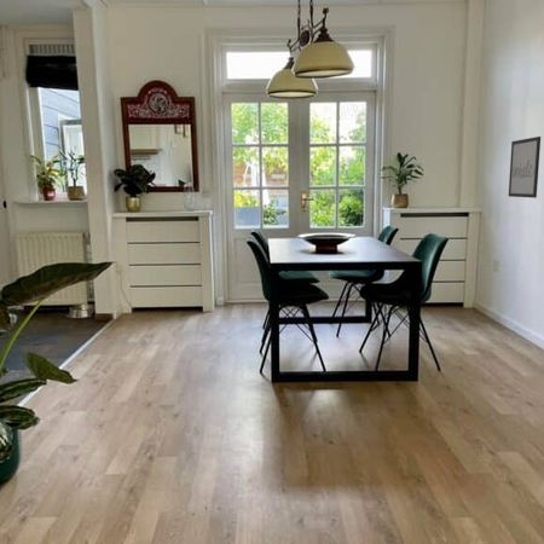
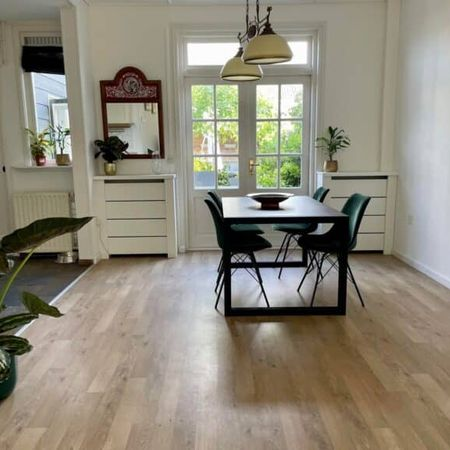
- wall art [508,135,542,199]
